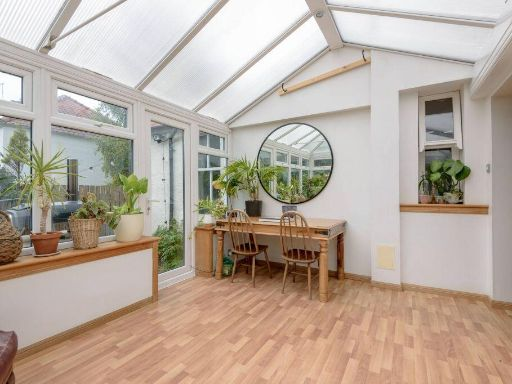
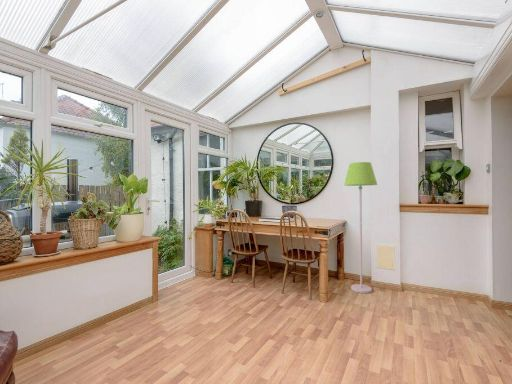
+ floor lamp [343,161,378,294]
